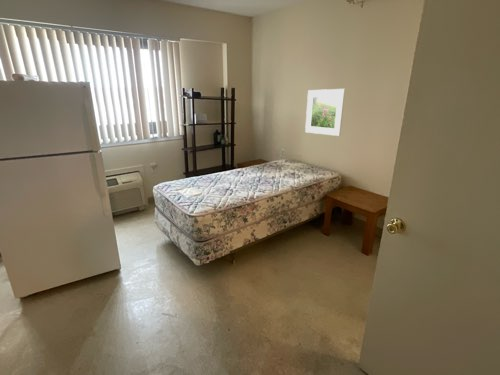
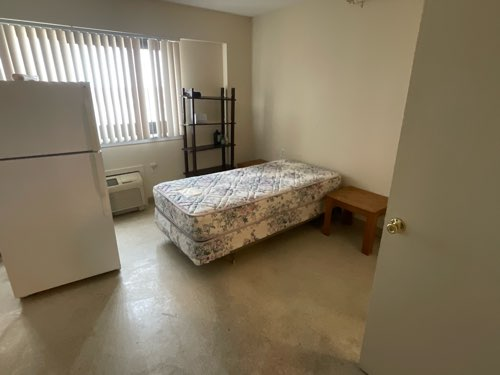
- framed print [304,88,346,137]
